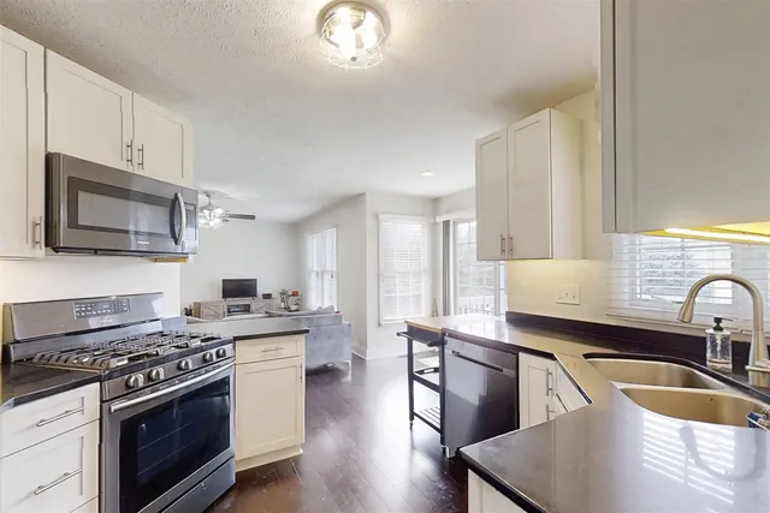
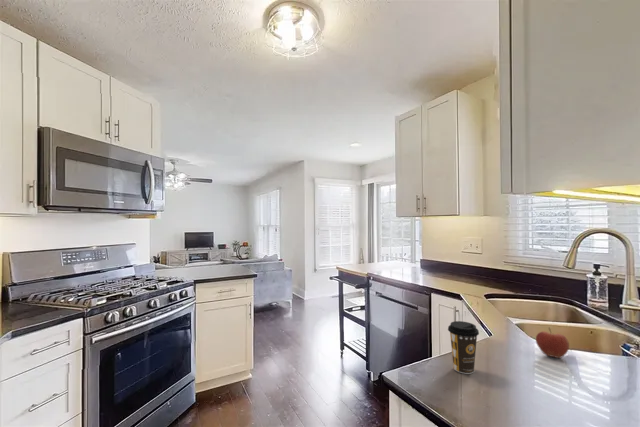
+ apple [535,327,570,359]
+ coffee cup [447,320,480,375]
